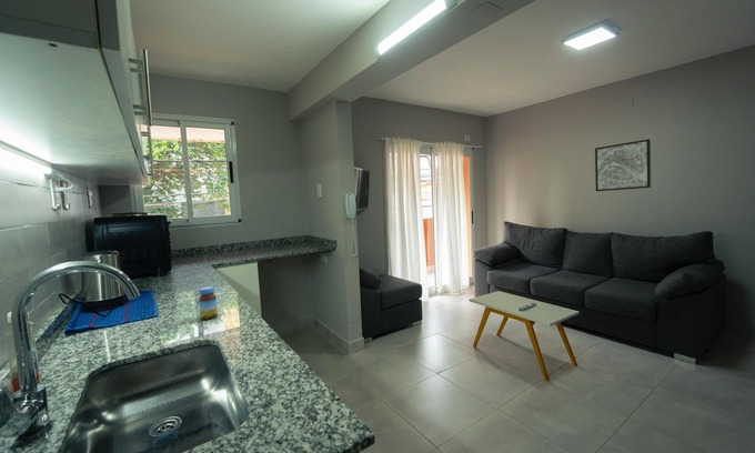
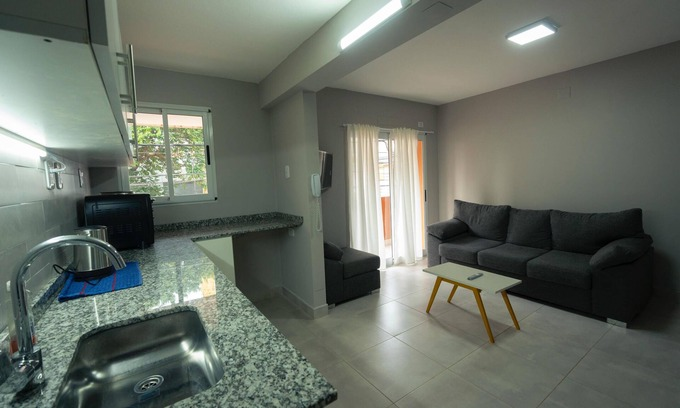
- wall art [594,138,652,192]
- jar [198,285,219,321]
